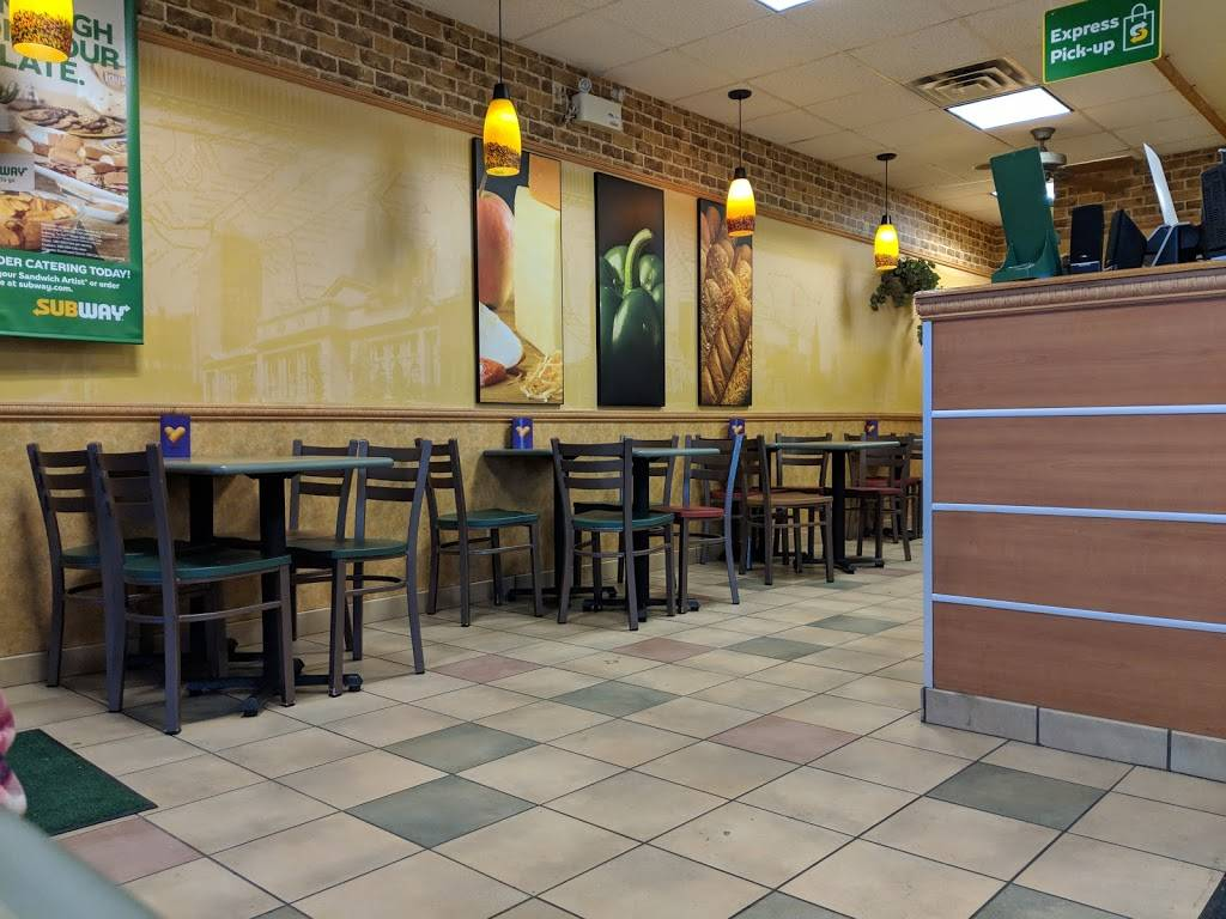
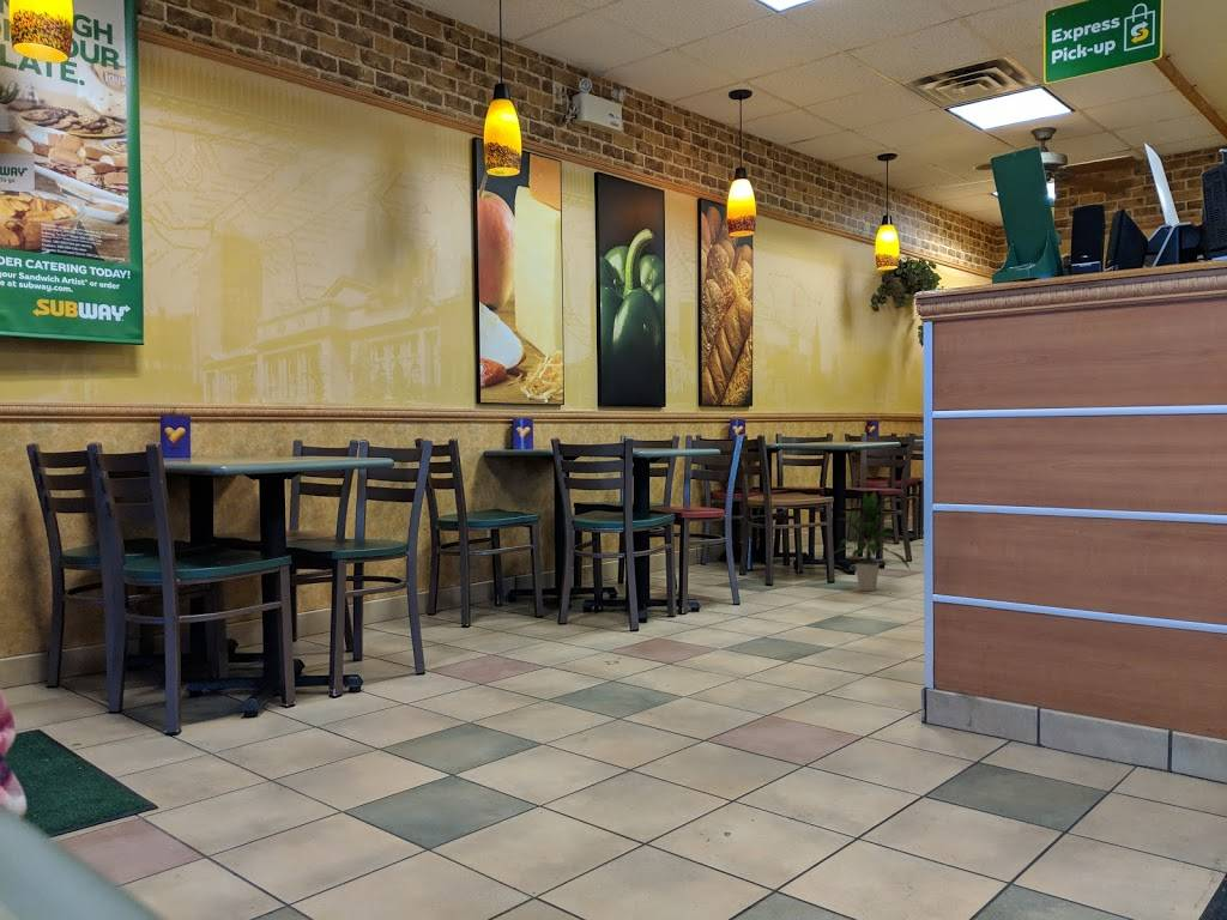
+ indoor plant [833,490,911,592]
